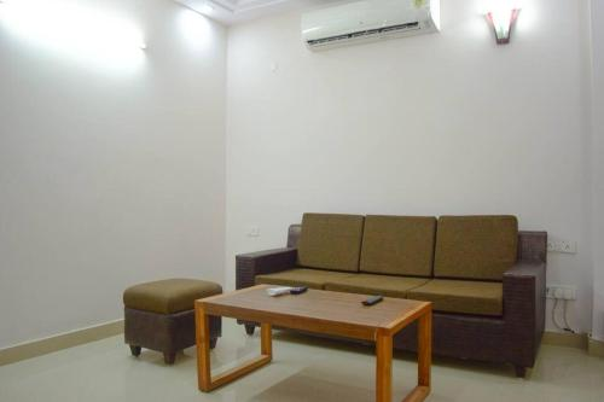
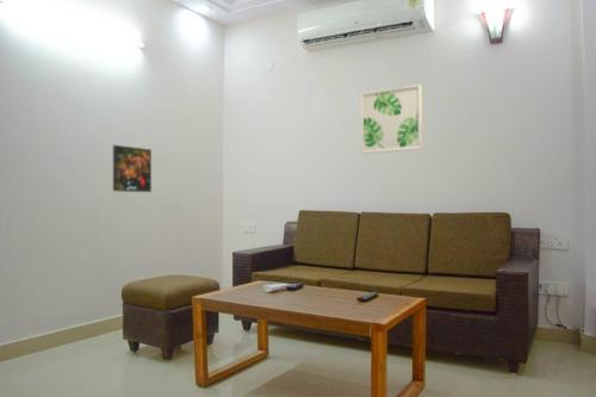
+ wall art [360,83,423,155]
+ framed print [112,144,153,193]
